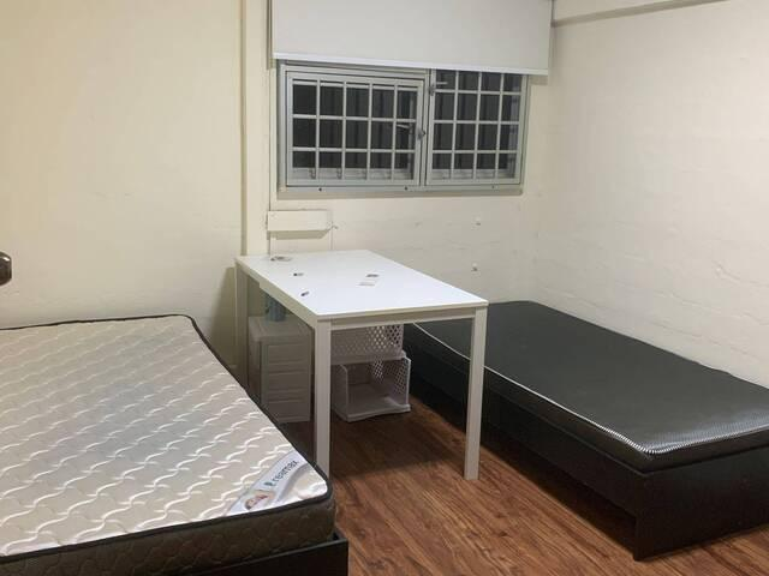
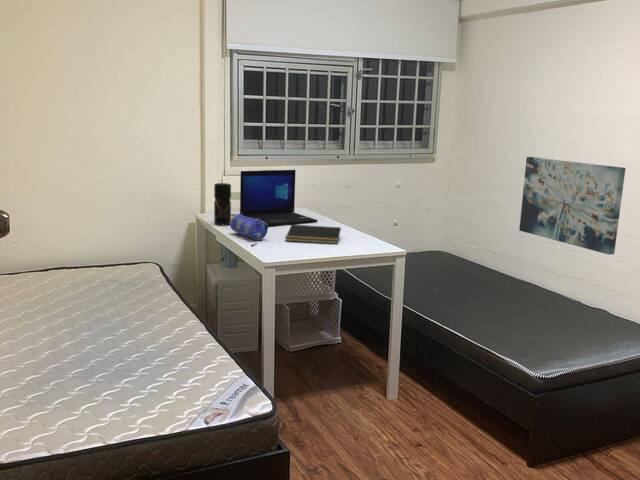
+ pencil case [229,213,270,242]
+ wall art [518,156,627,256]
+ laptop [239,169,319,227]
+ pepper grinder [213,182,232,226]
+ notepad [284,224,342,245]
